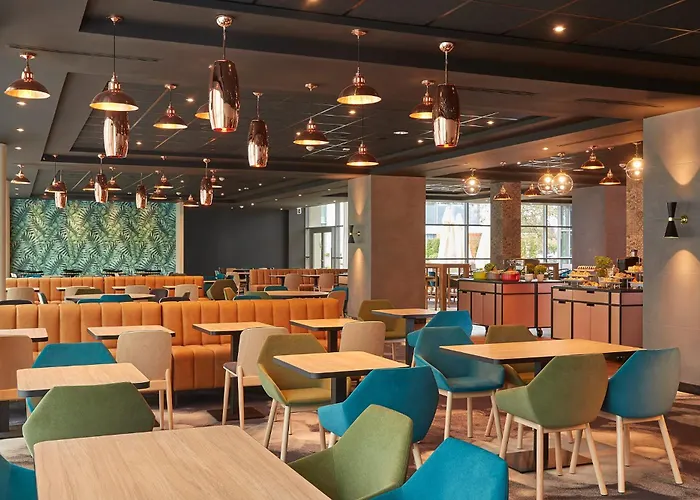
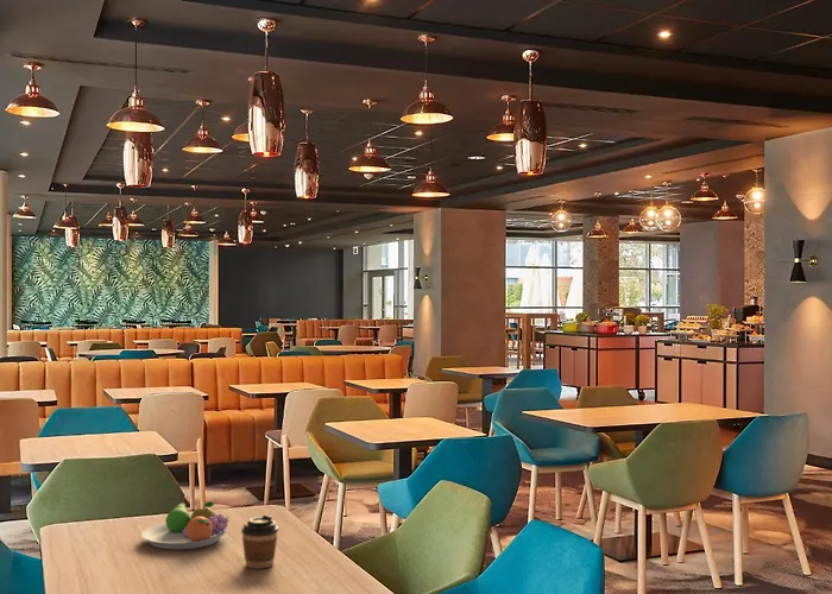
+ fruit bowl [140,500,229,551]
+ coffee cup [240,513,279,570]
